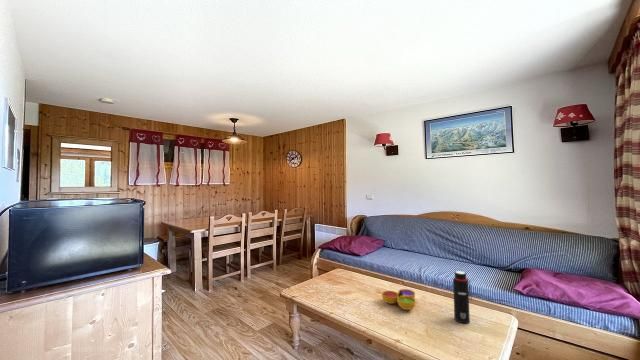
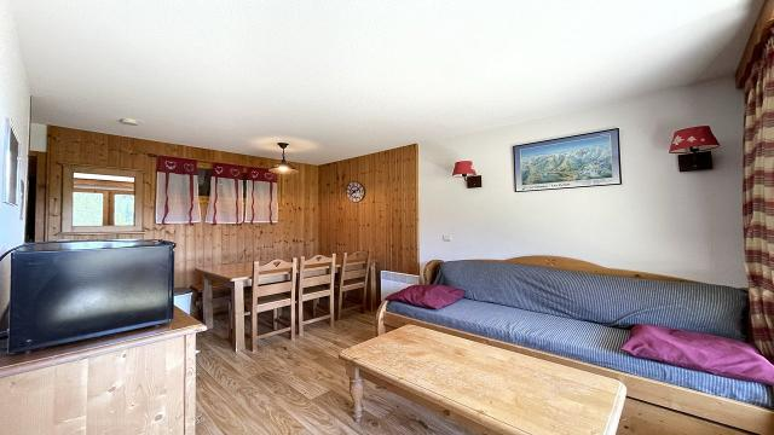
- water bottle [452,270,473,324]
- decorative bowl [381,288,416,311]
